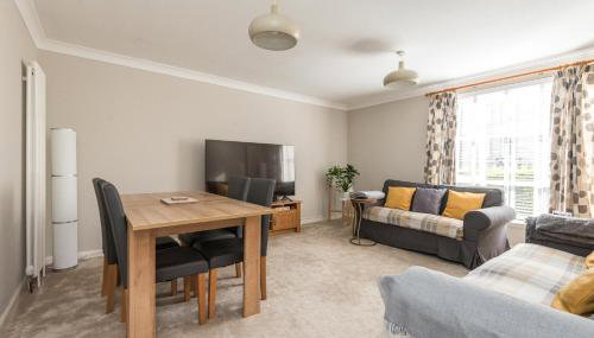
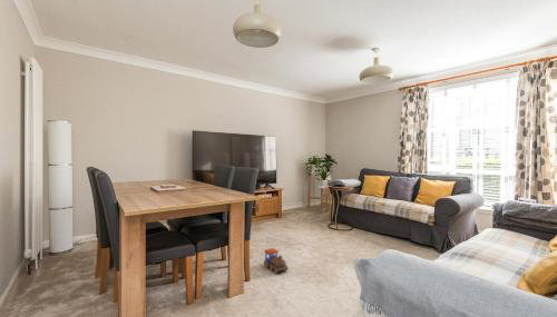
+ toy train [263,247,290,275]
